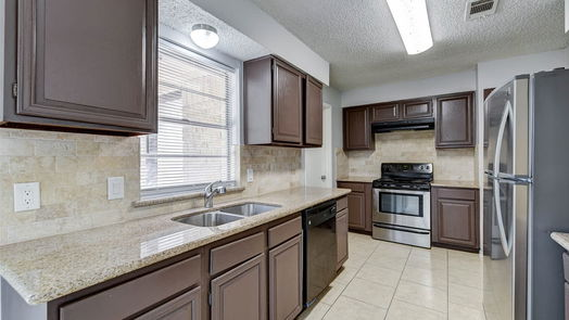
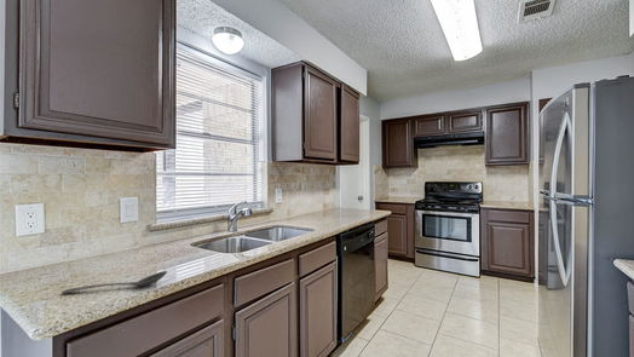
+ stirrer [60,270,168,295]
